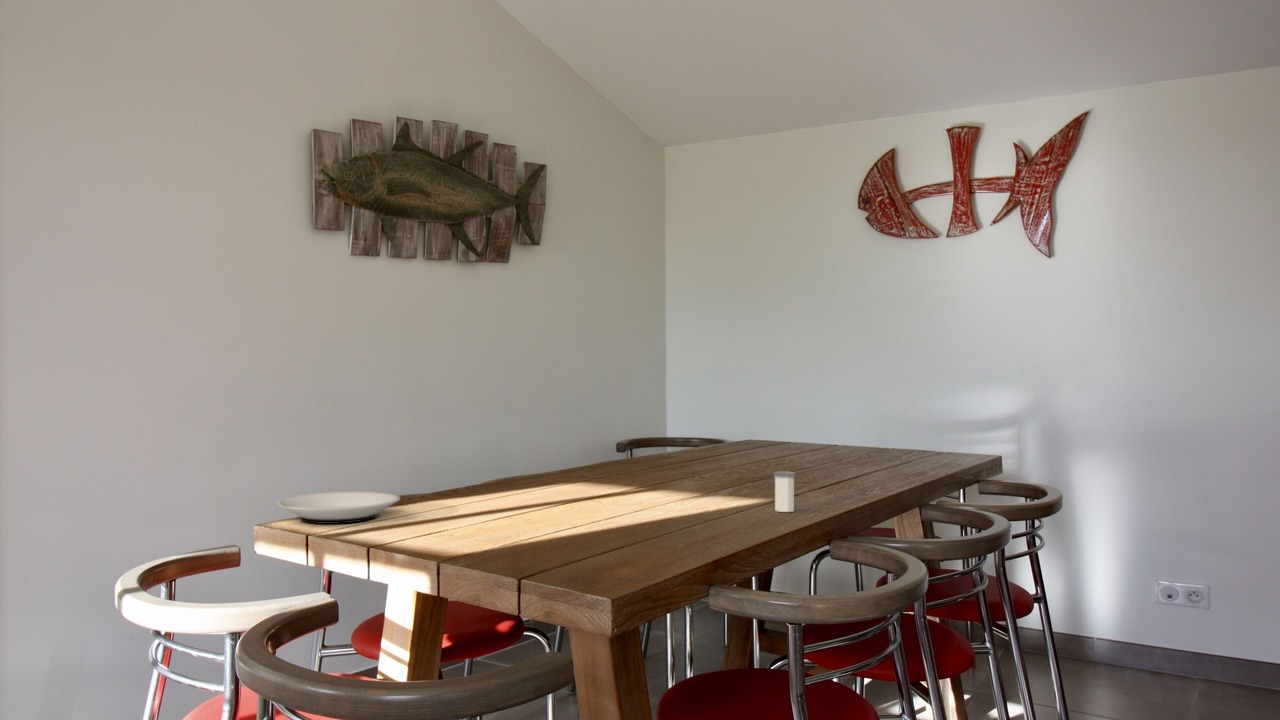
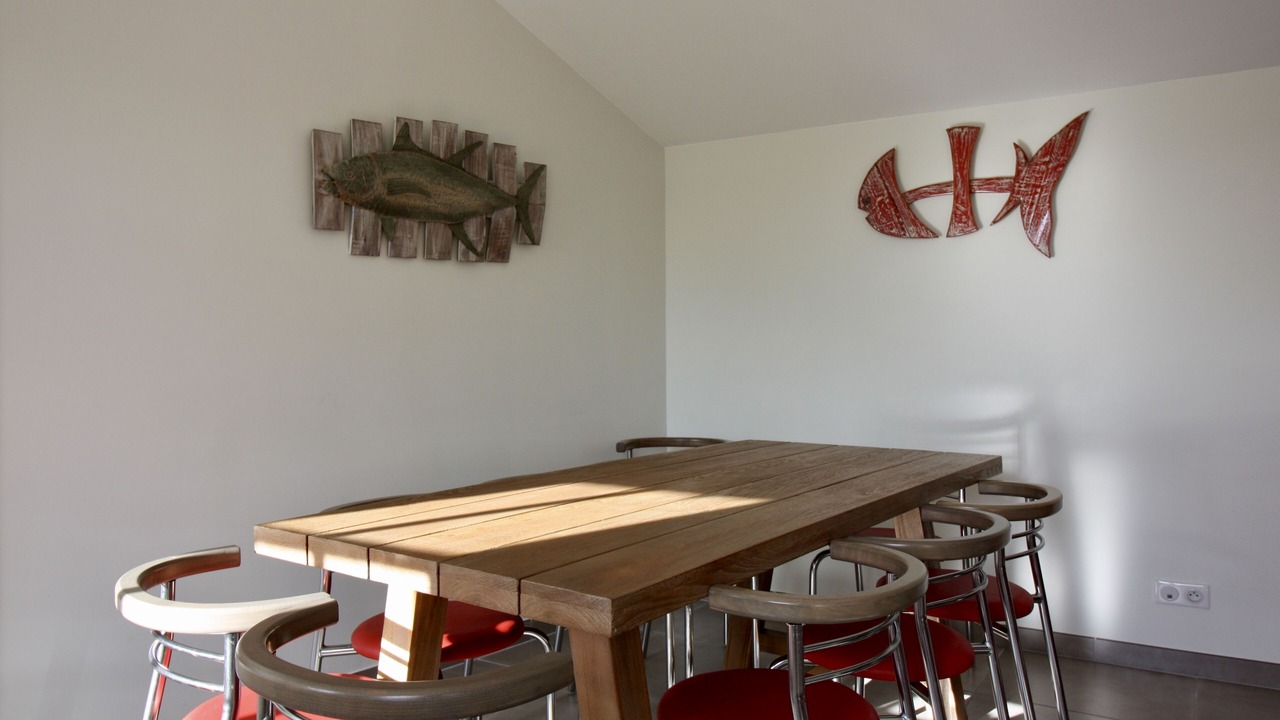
- plate [275,491,401,525]
- salt shaker [773,471,796,513]
